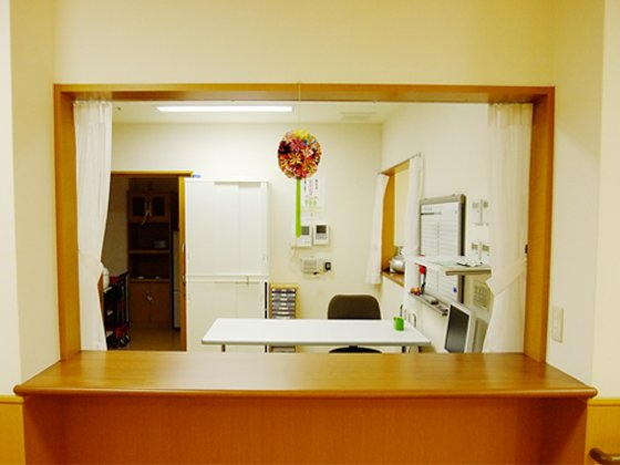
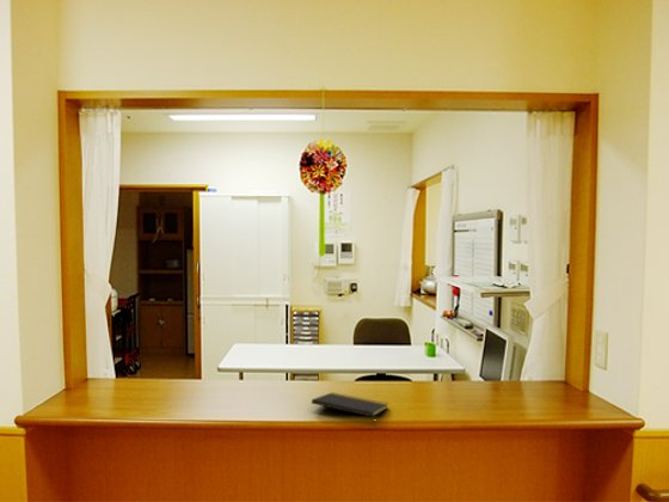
+ notepad [311,391,389,426]
